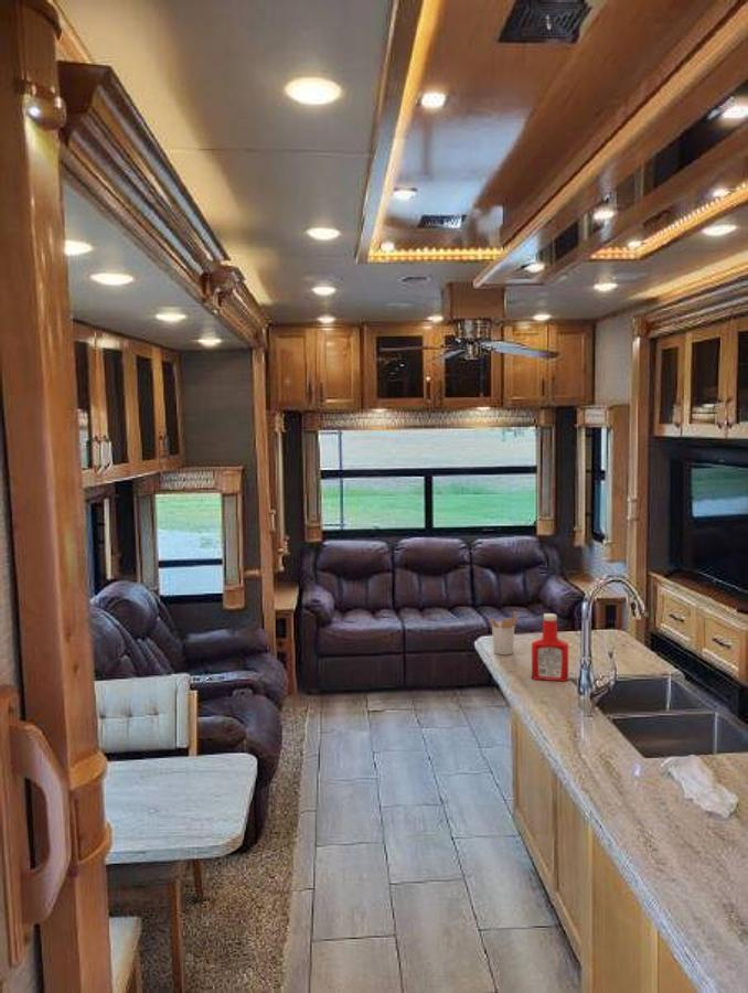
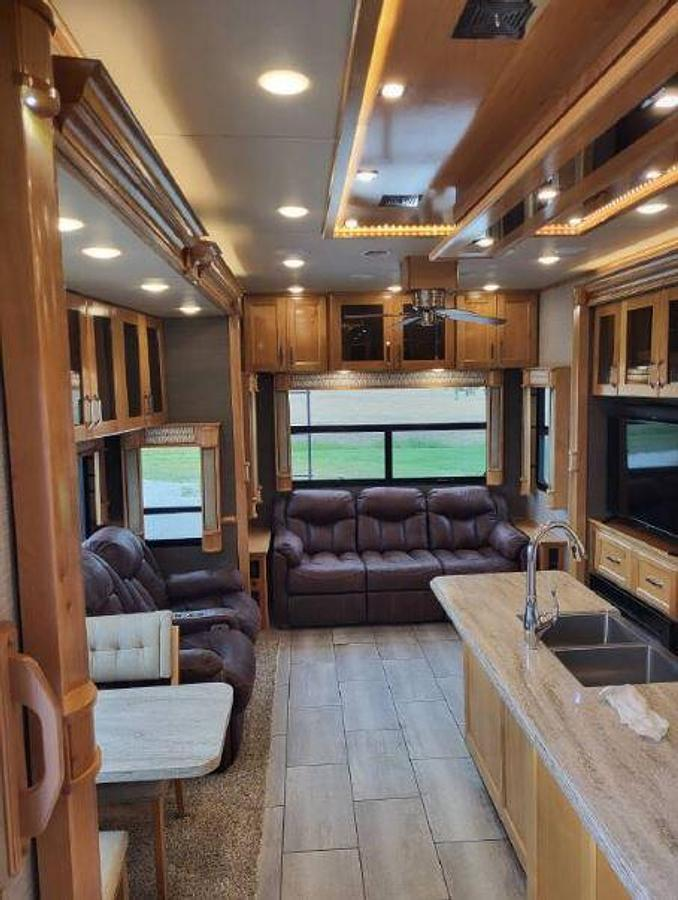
- utensil holder [488,610,520,656]
- soap bottle [531,612,569,682]
